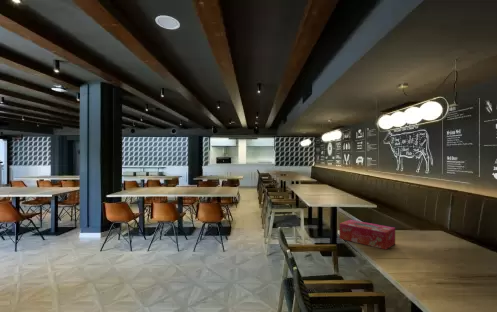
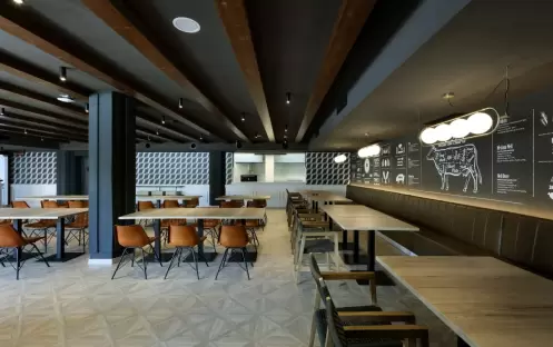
- tissue box [338,219,396,251]
